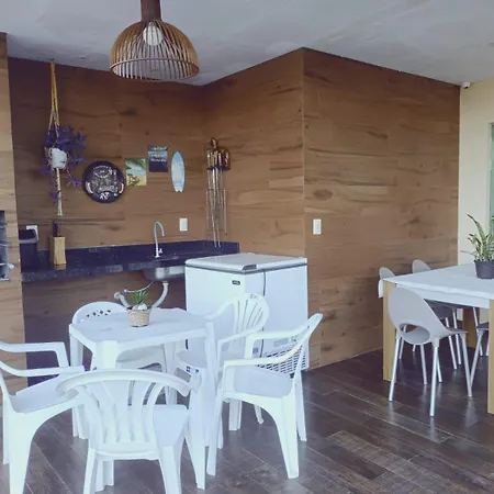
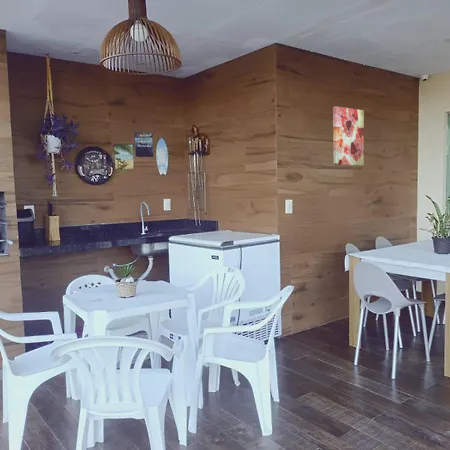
+ wall art [332,105,365,167]
